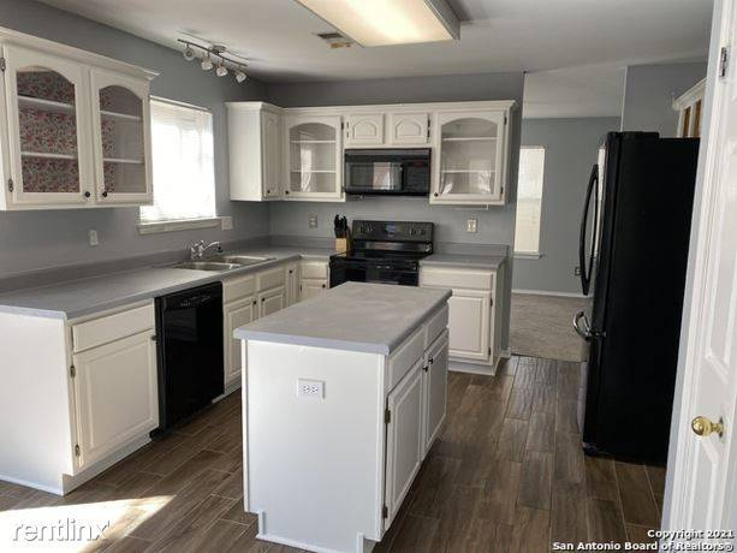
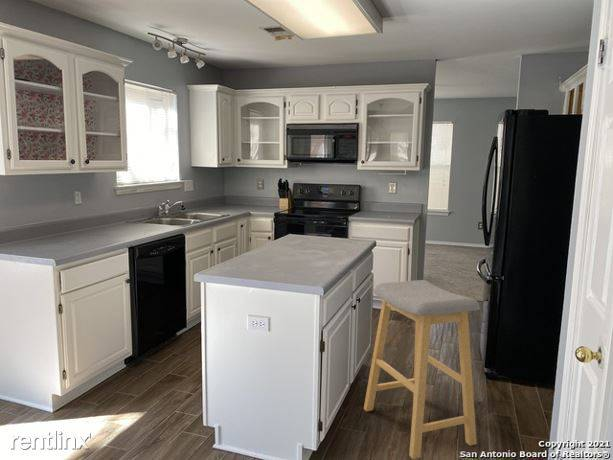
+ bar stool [363,279,481,460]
